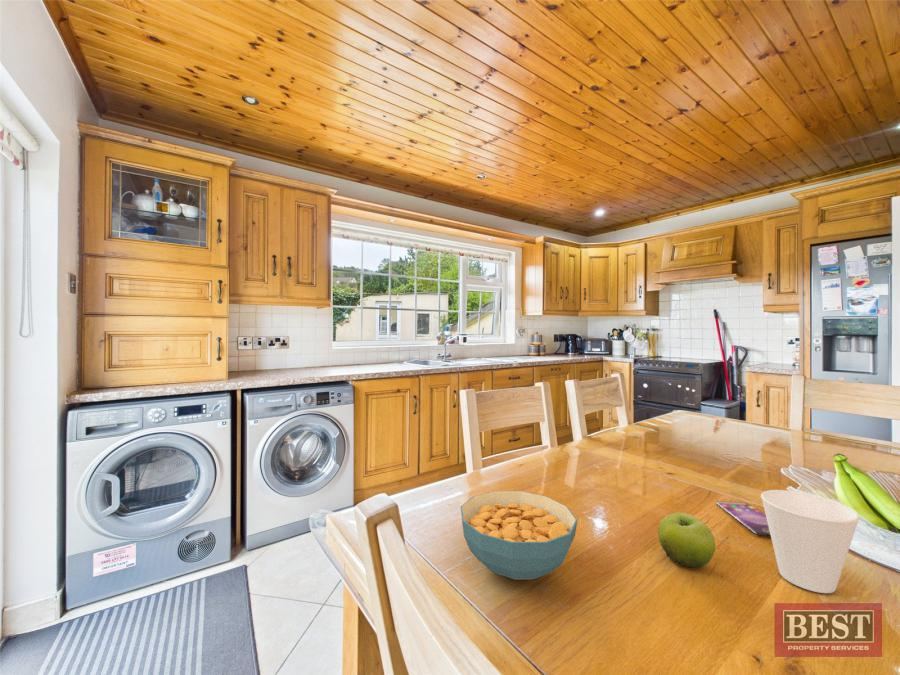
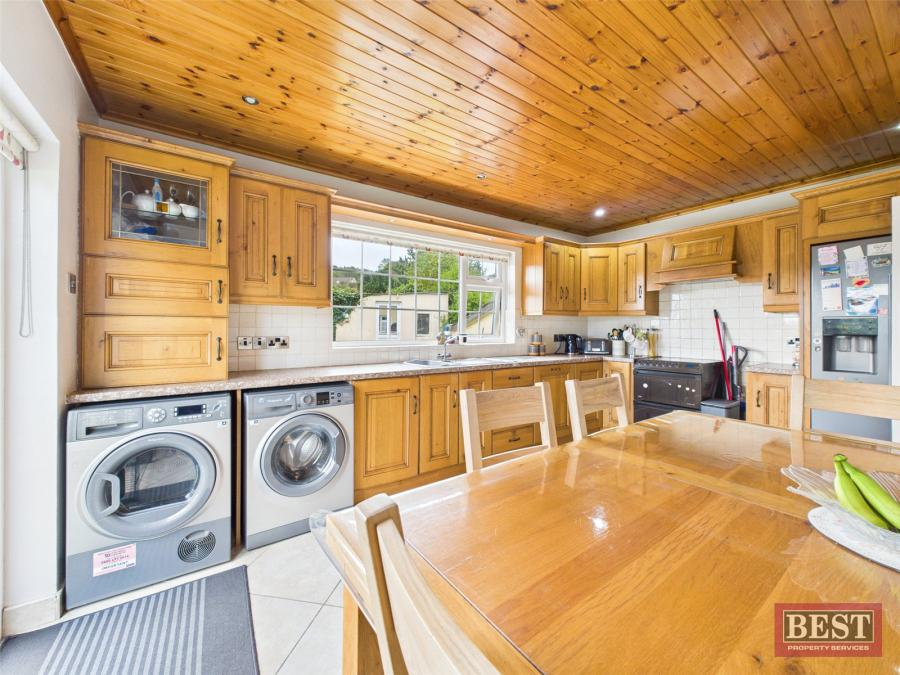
- cup [760,489,861,594]
- smartphone [715,500,771,537]
- cereal bowl [460,490,578,581]
- fruit [657,512,716,569]
